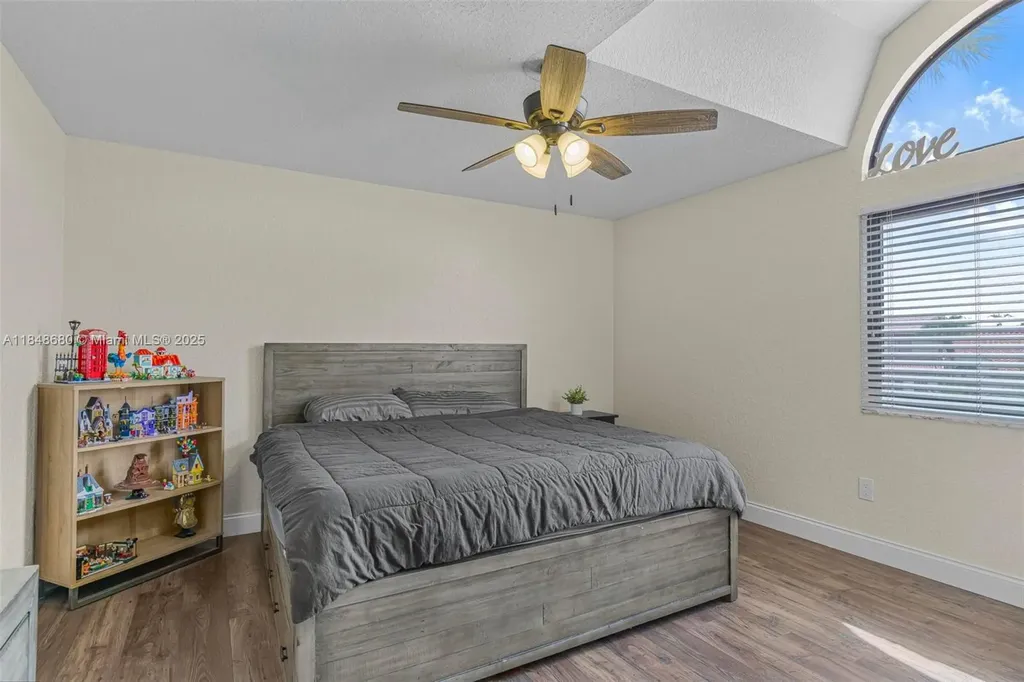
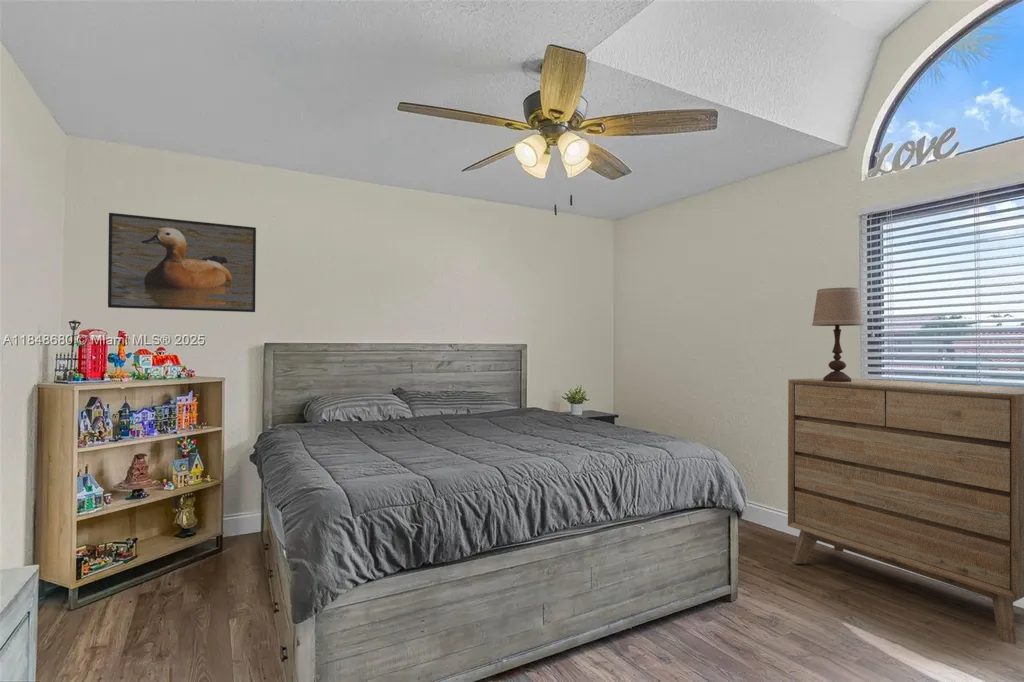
+ table lamp [811,286,865,382]
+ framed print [107,212,257,313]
+ dresser [787,377,1024,645]
